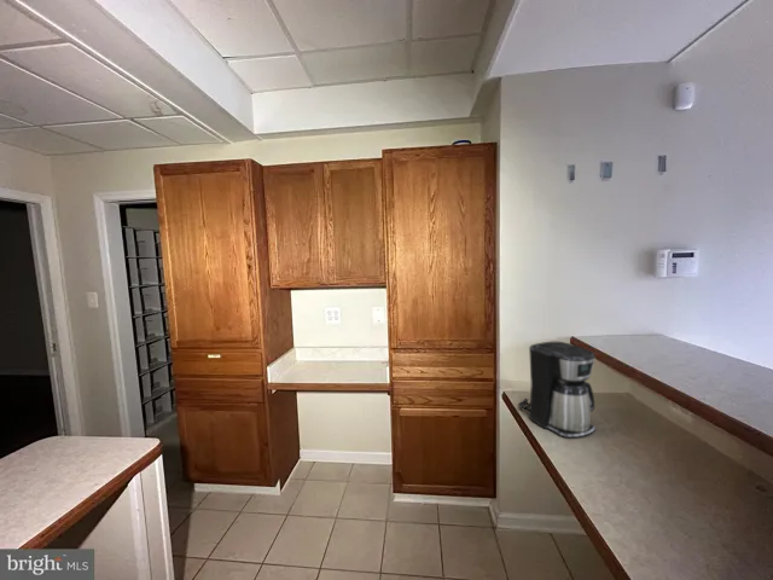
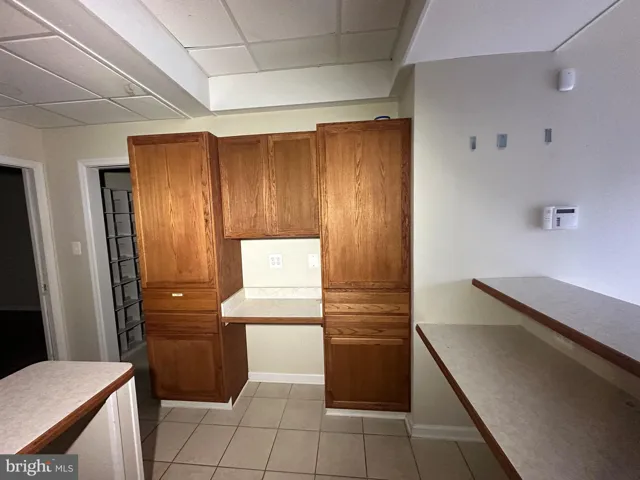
- coffee maker [517,341,597,439]
